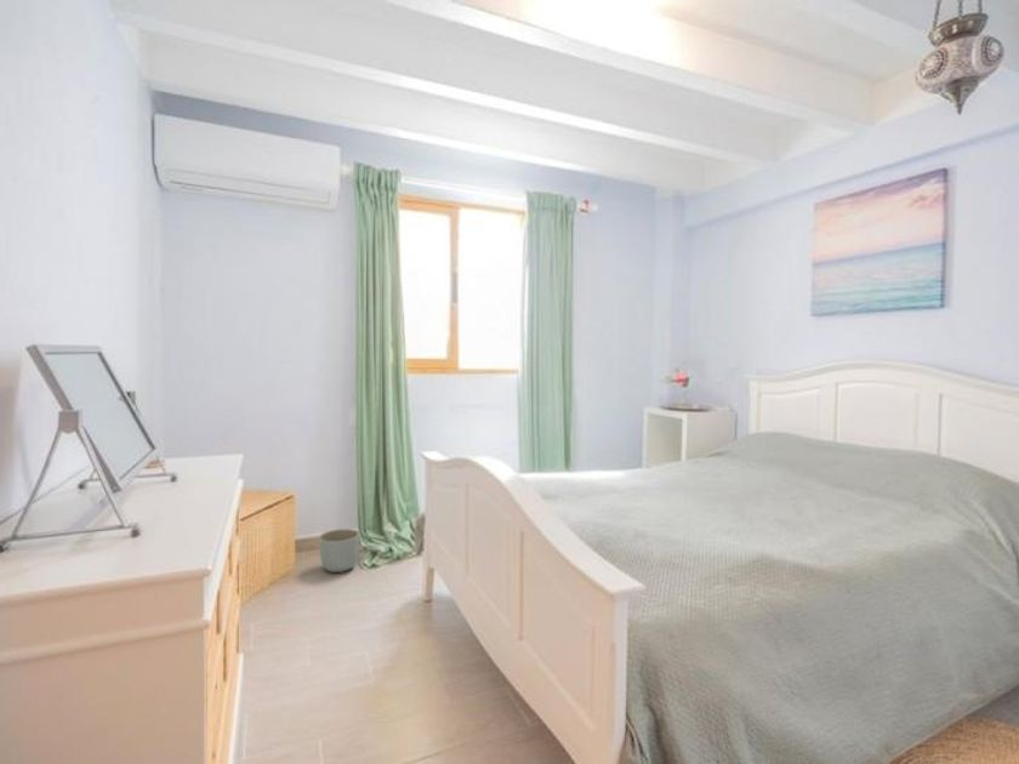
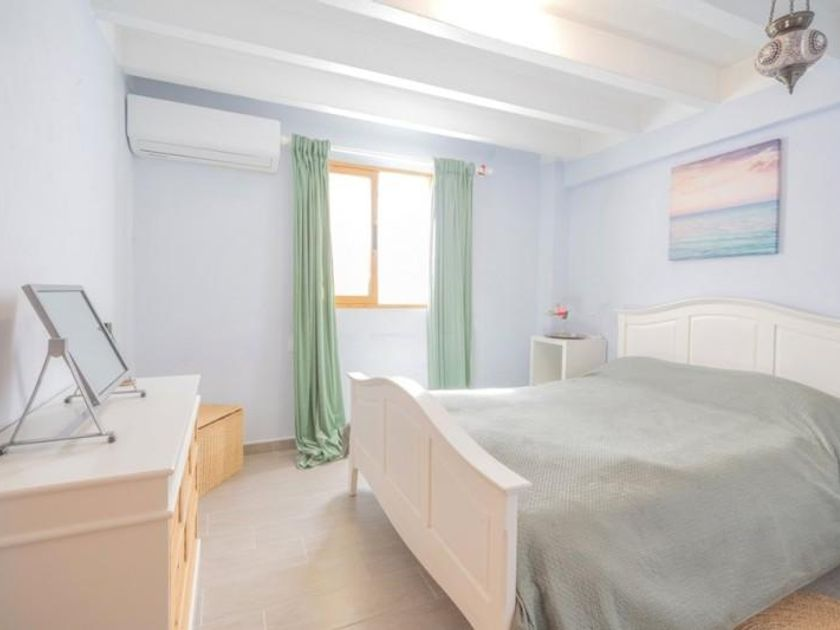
- planter [318,528,360,574]
